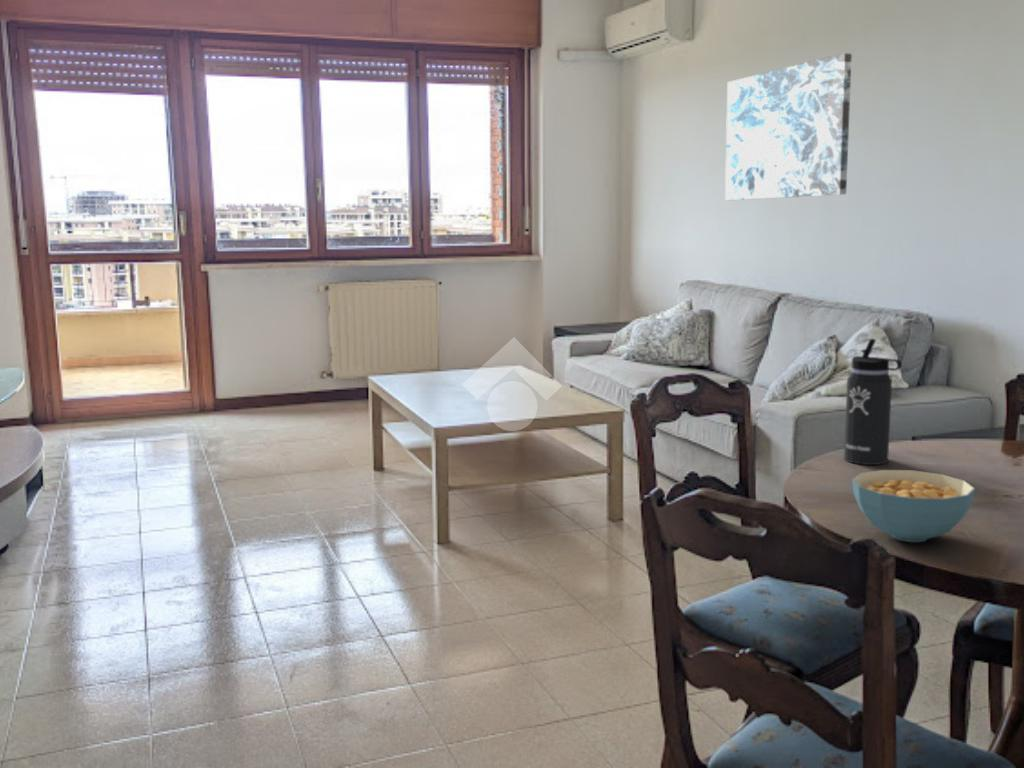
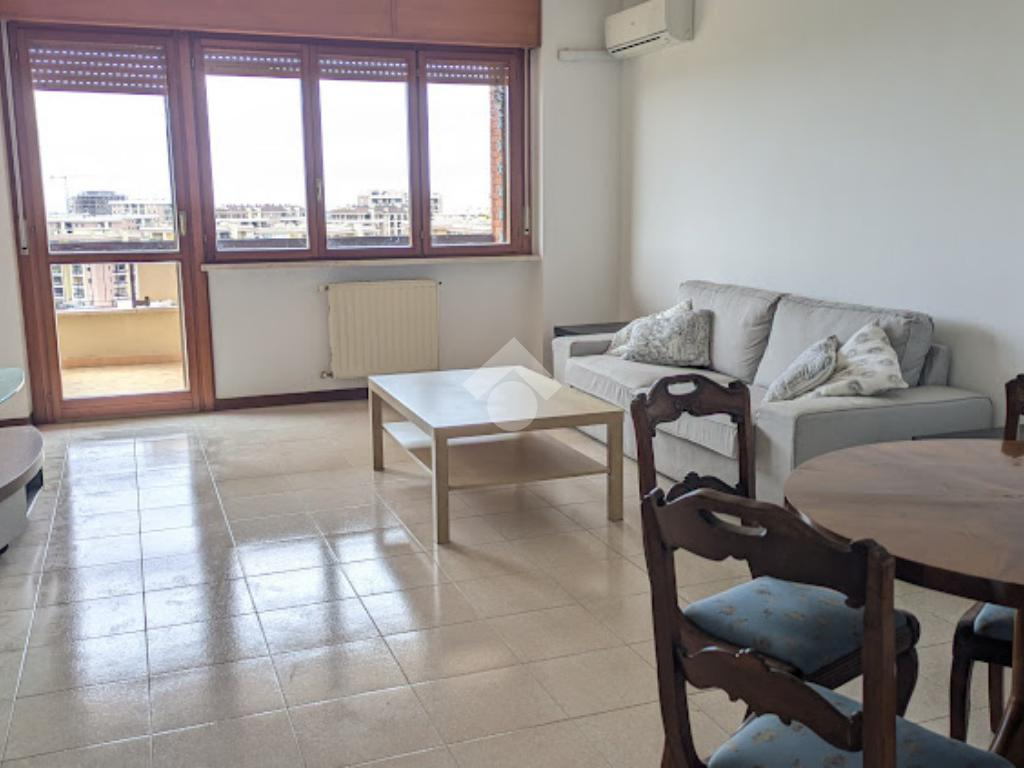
- thermos bottle [843,338,903,466]
- cereal bowl [851,469,976,543]
- wall art [724,52,853,201]
